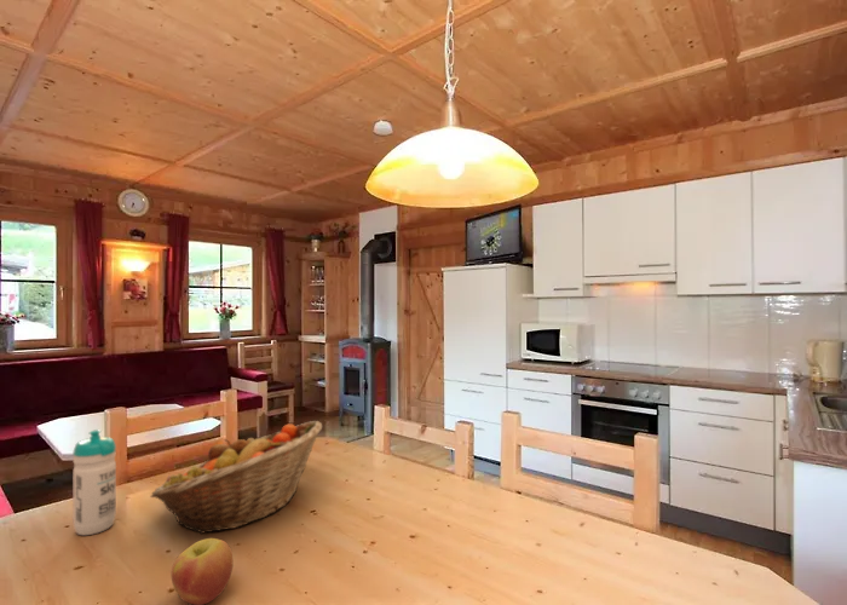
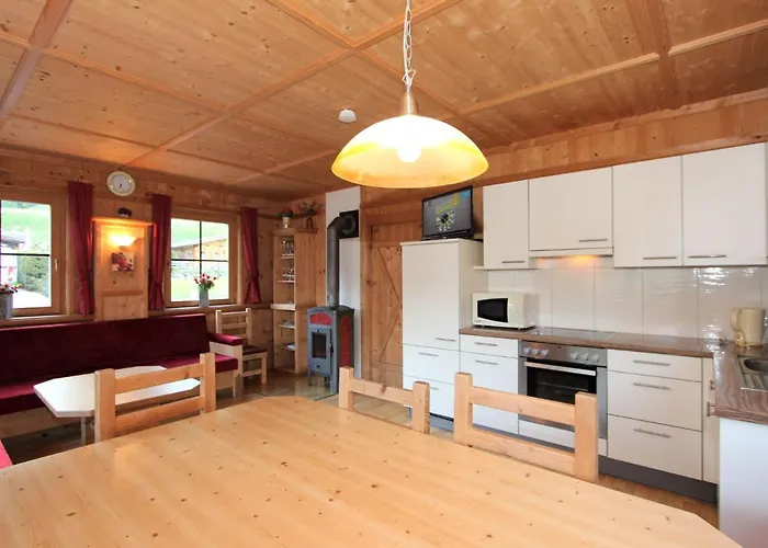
- water bottle [71,428,117,536]
- apple [171,537,235,605]
- fruit basket [150,420,323,535]
